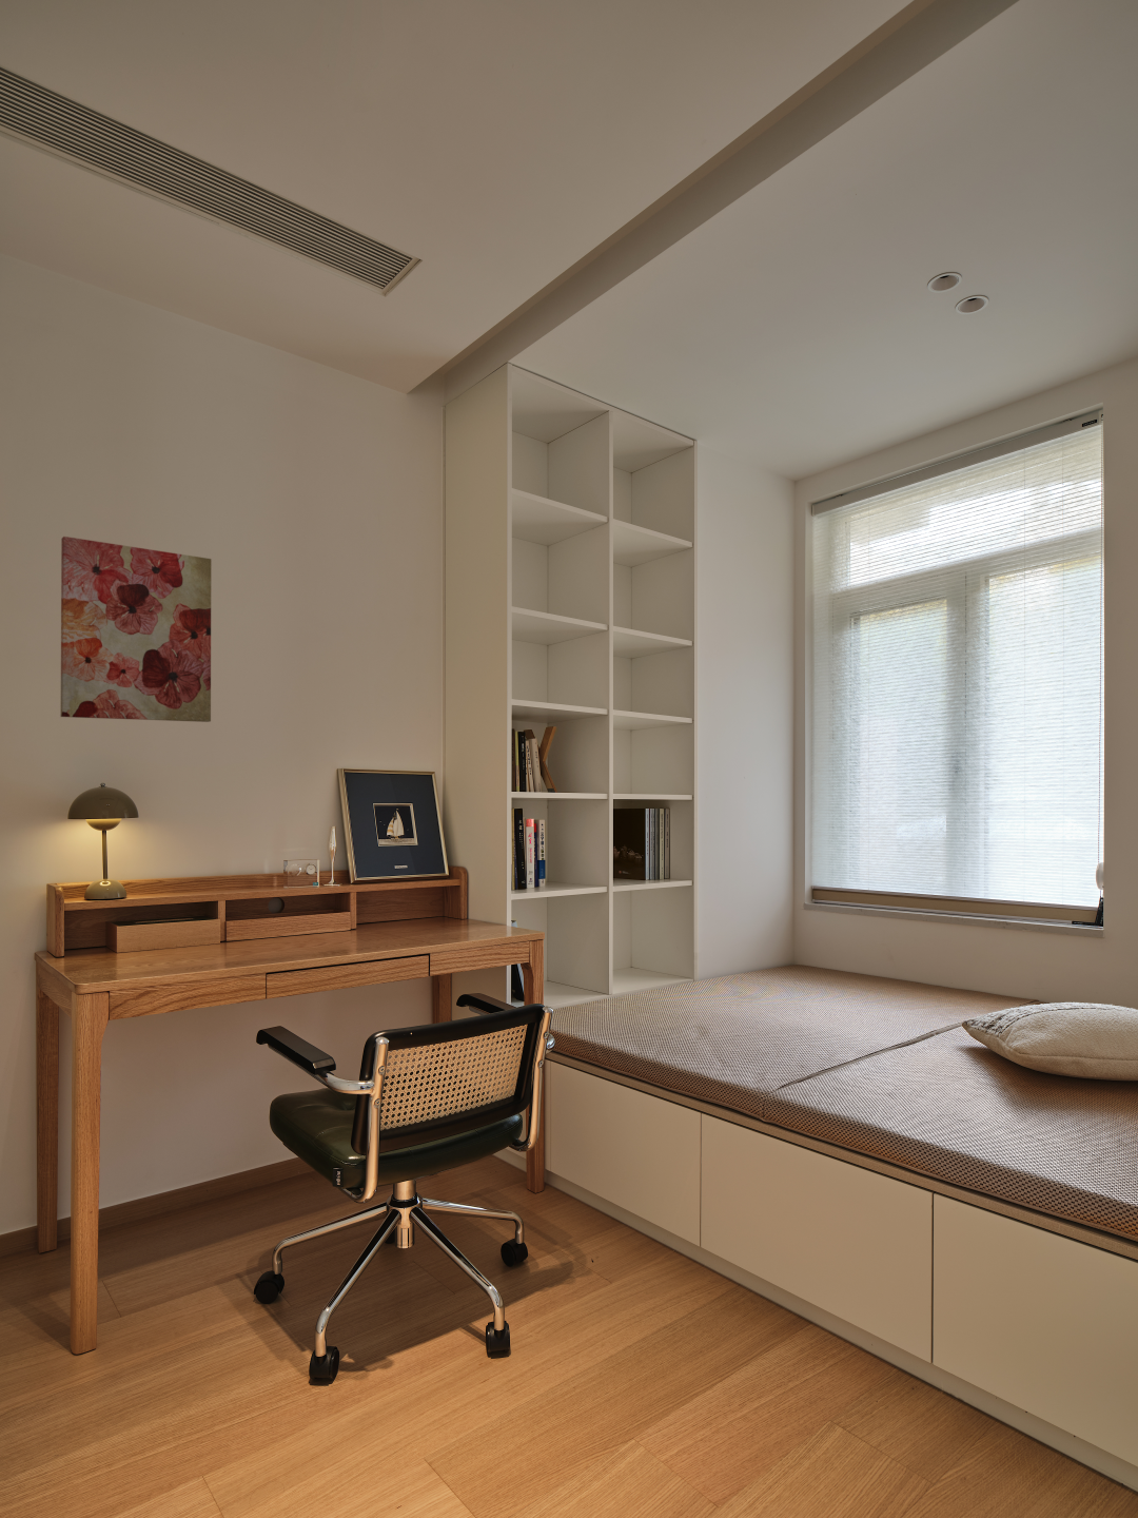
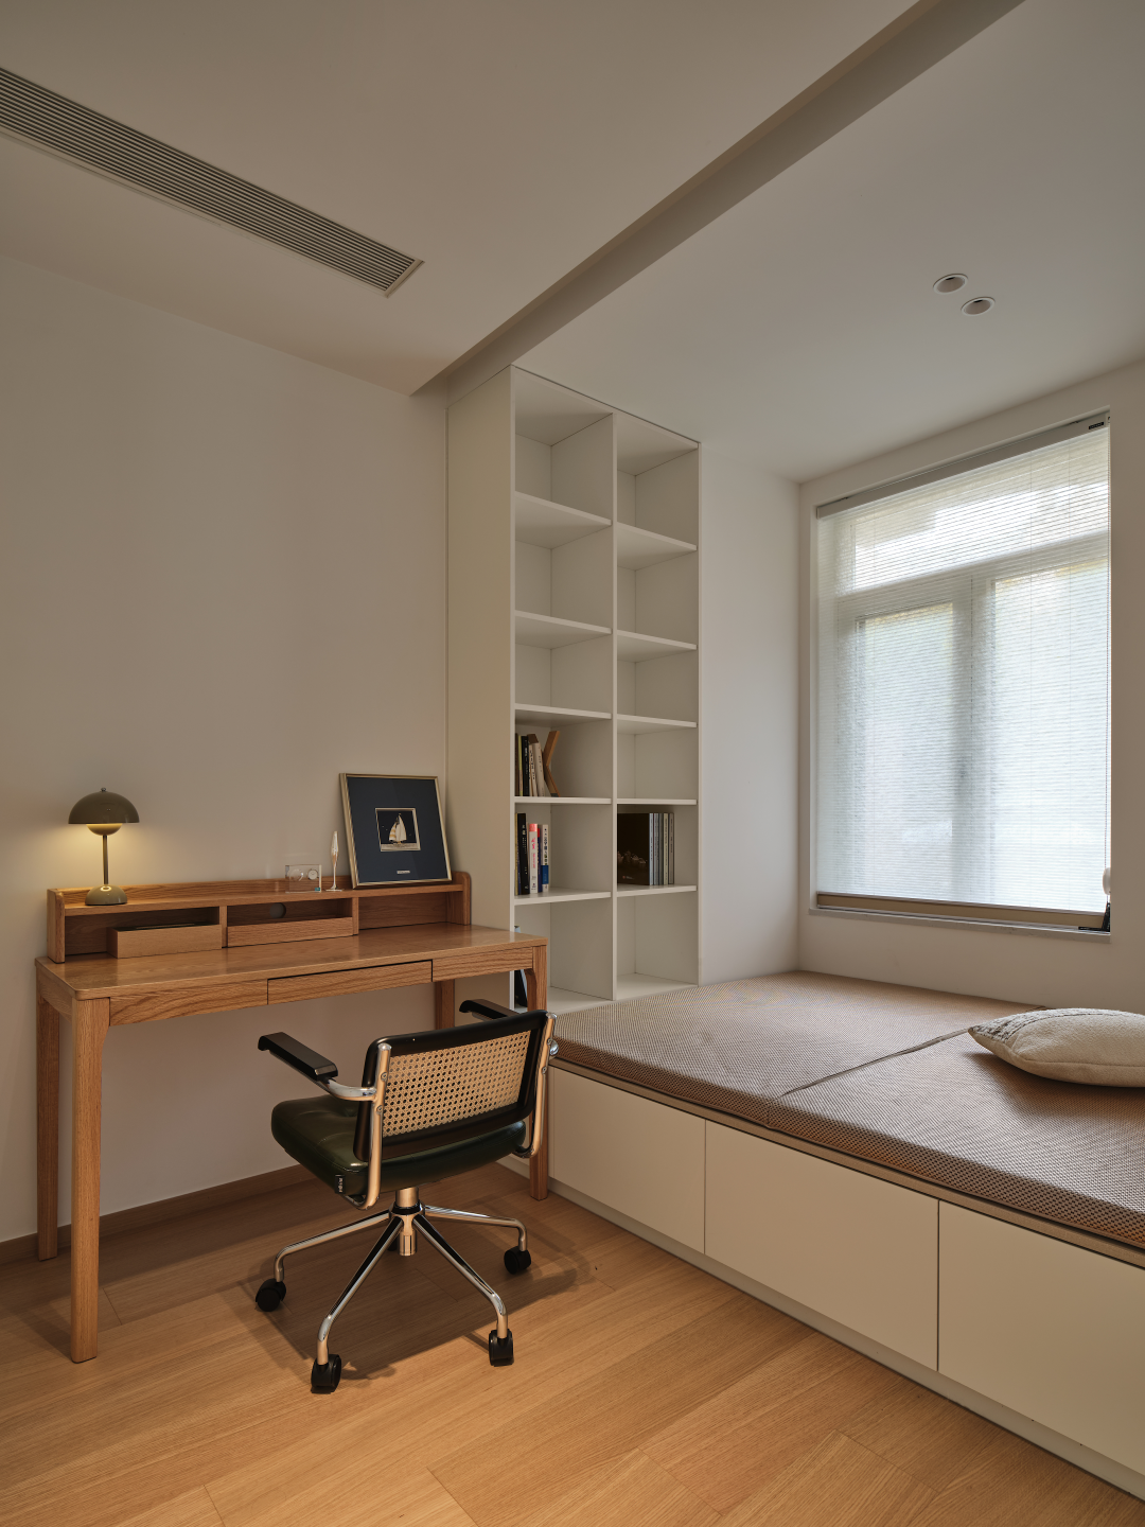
- wall art [60,535,212,723]
